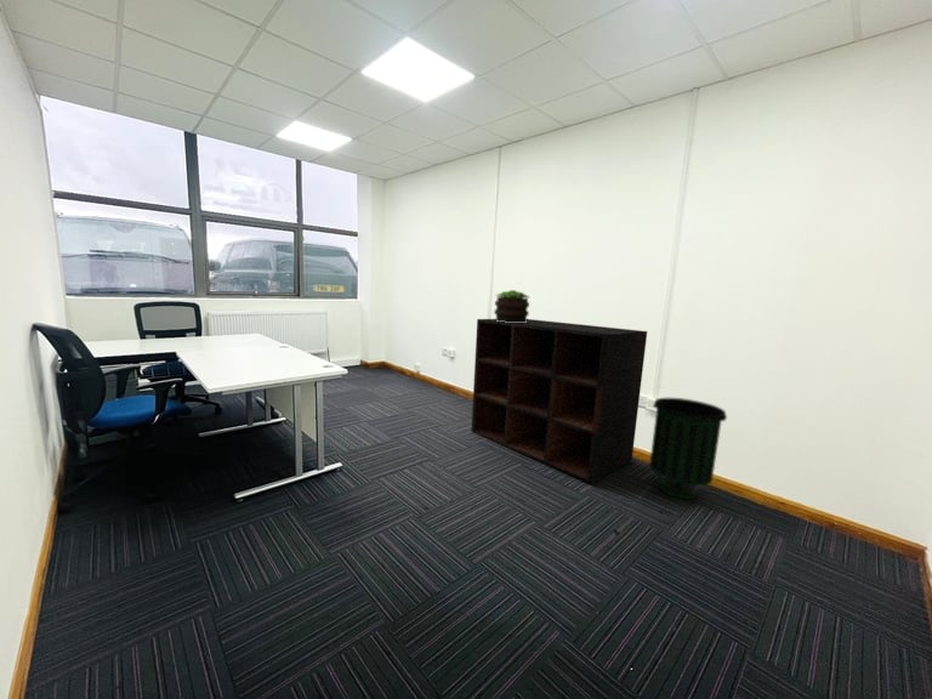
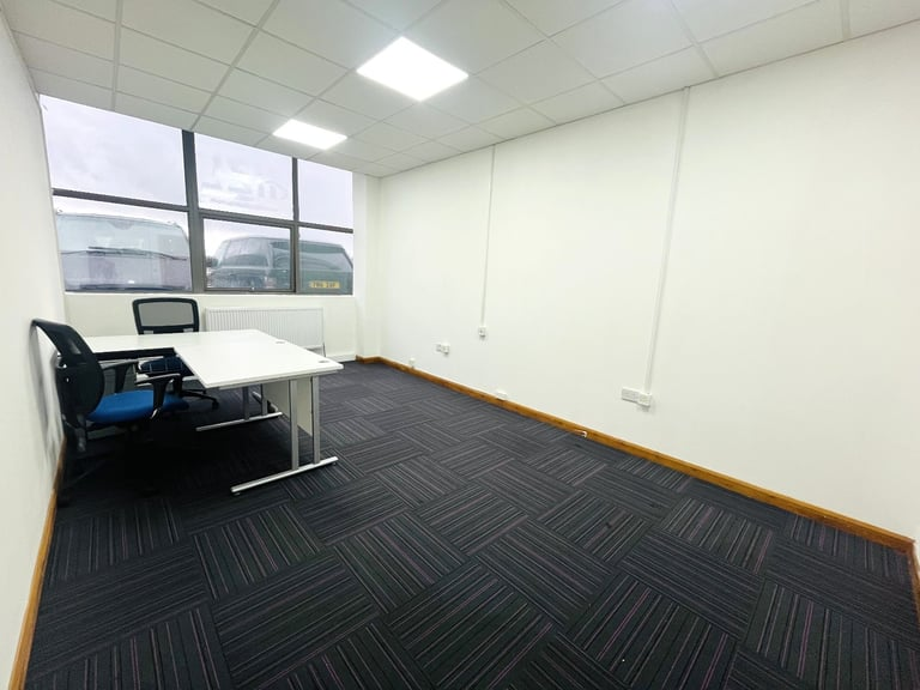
- potted plant [493,289,530,323]
- trash can [648,397,728,500]
- shelving unit [470,318,648,485]
